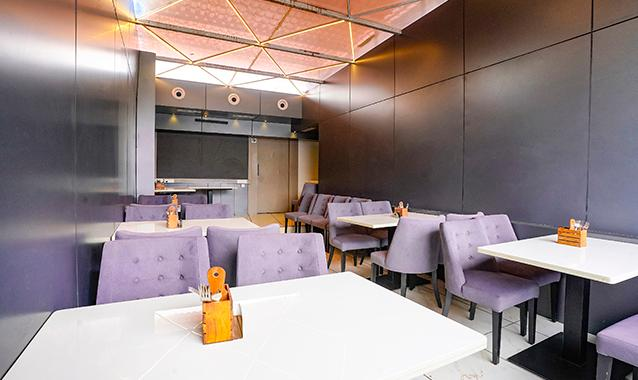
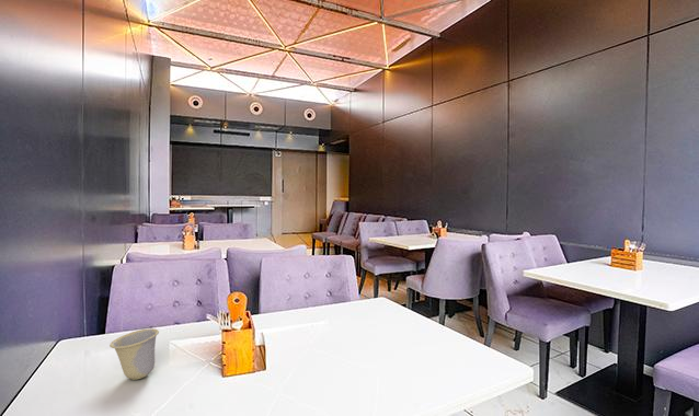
+ cup [108,327,160,381]
